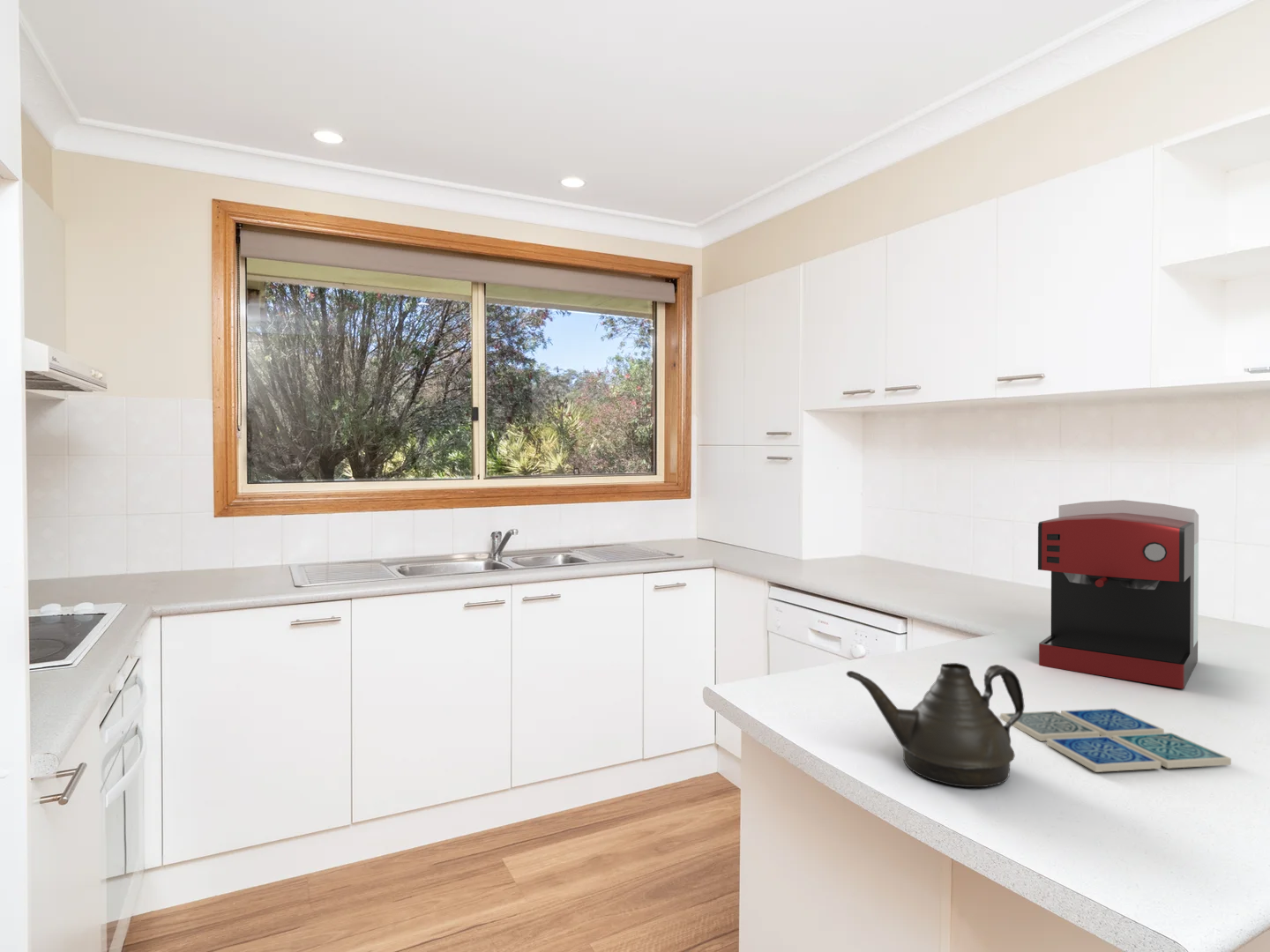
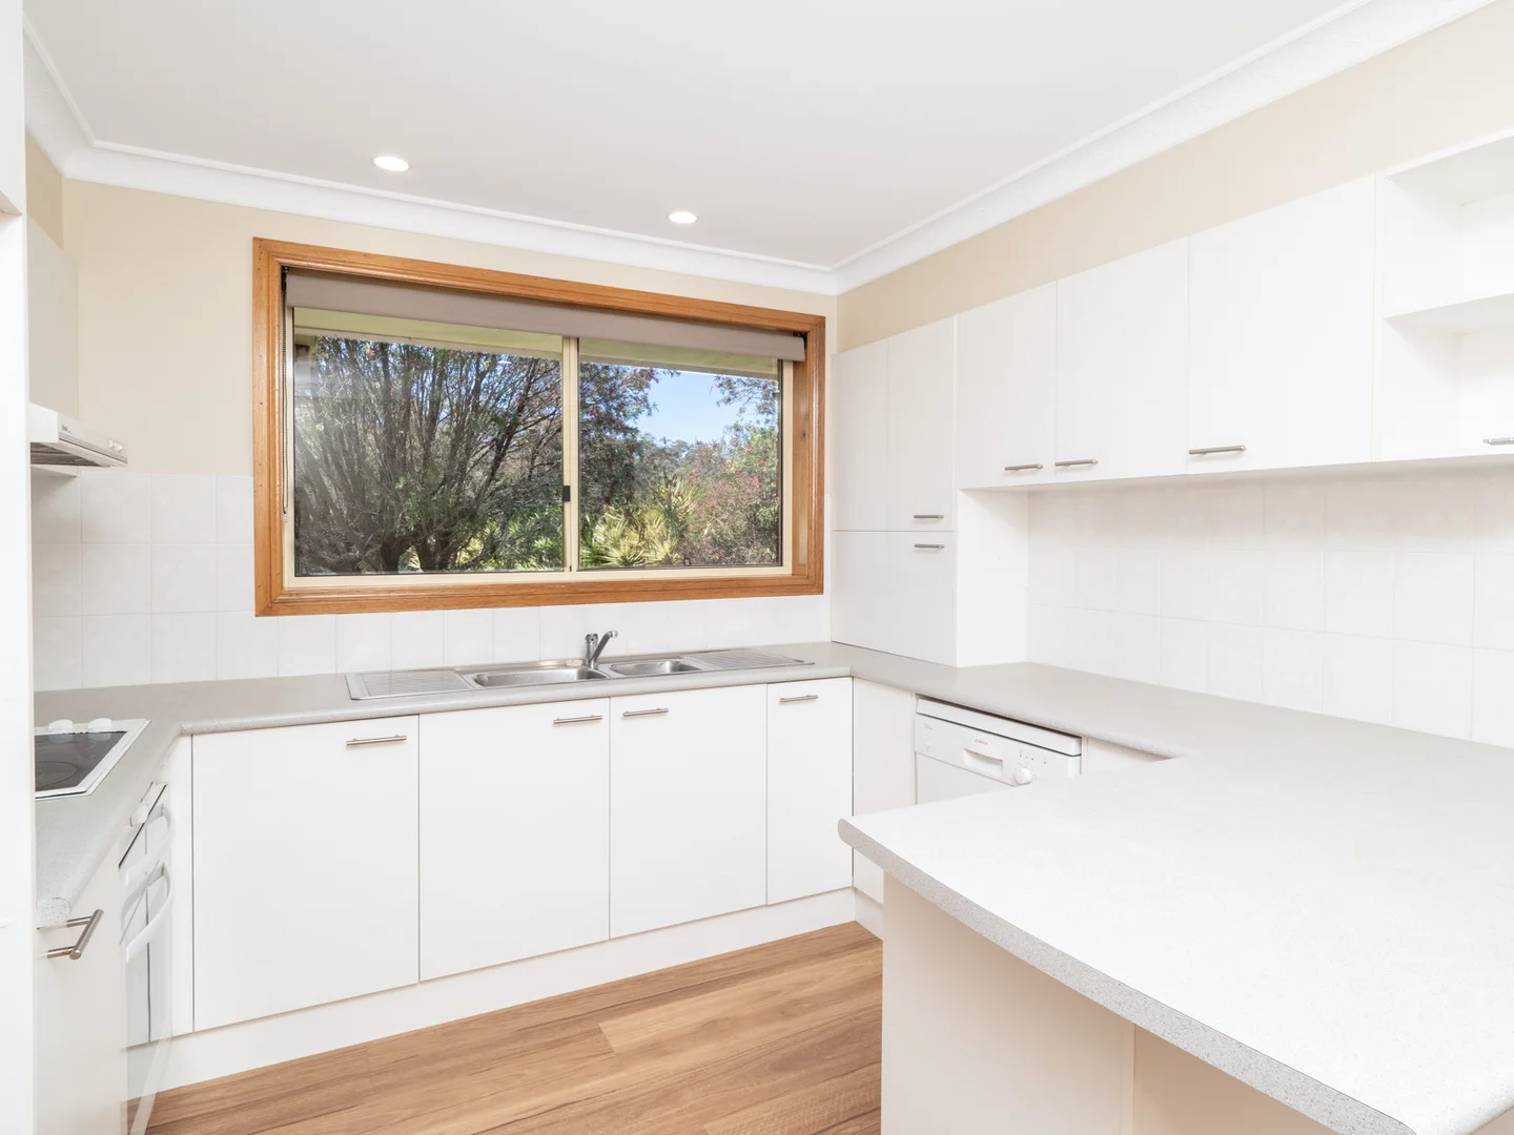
- drink coaster [999,708,1232,773]
- teapot [846,662,1025,788]
- coffee maker [1037,499,1199,689]
